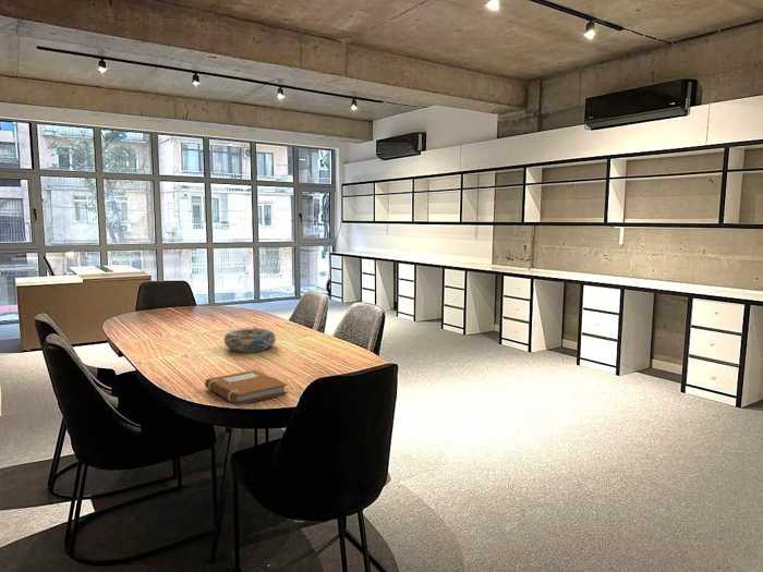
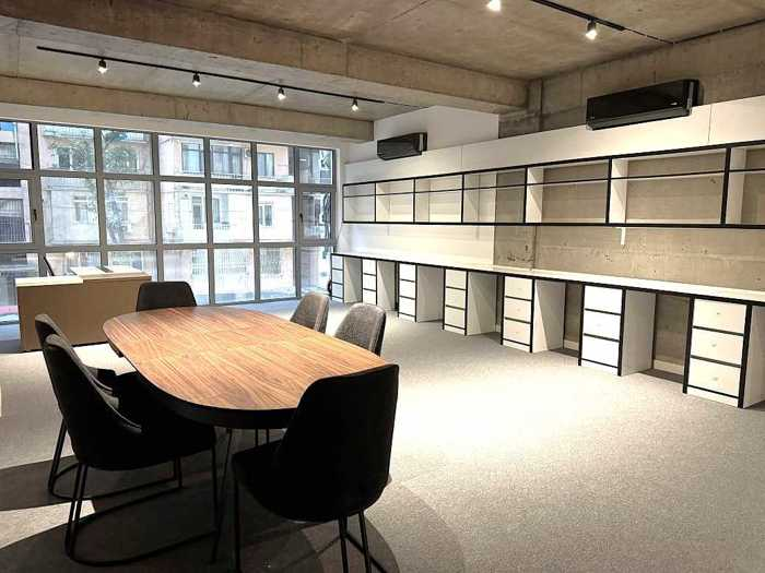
- decorative bowl [223,327,277,352]
- notebook [204,369,289,405]
